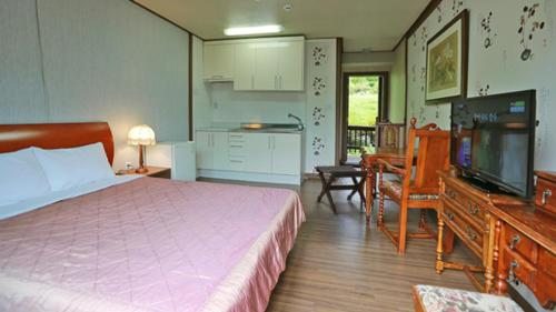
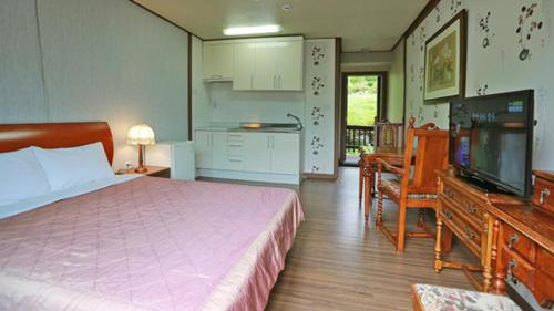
- footstool [315,164,369,213]
